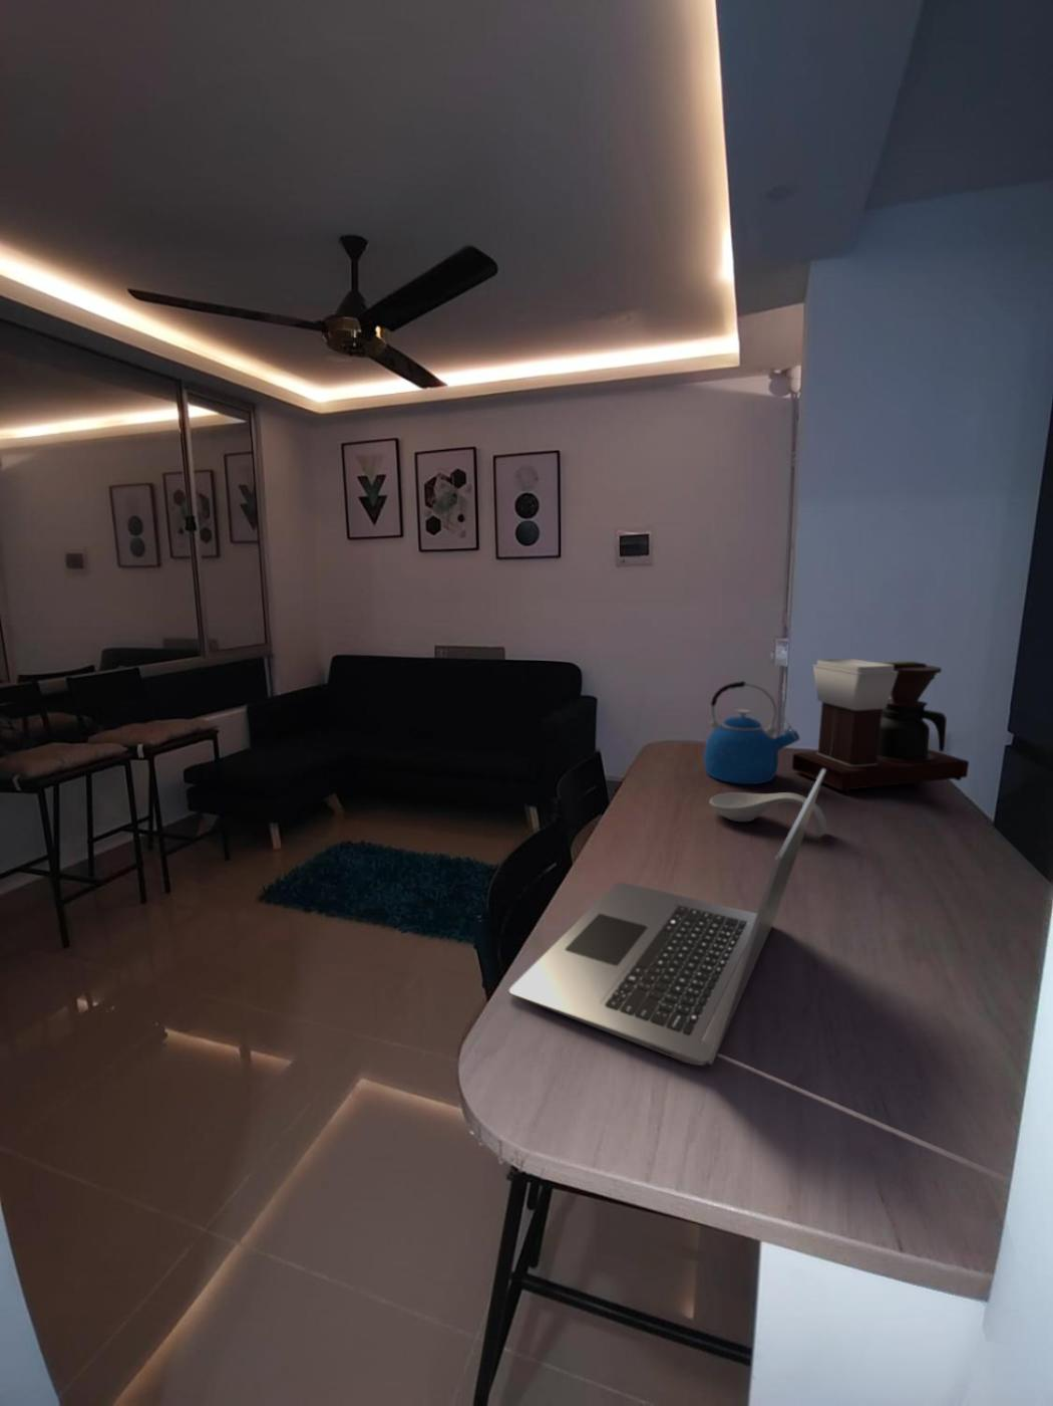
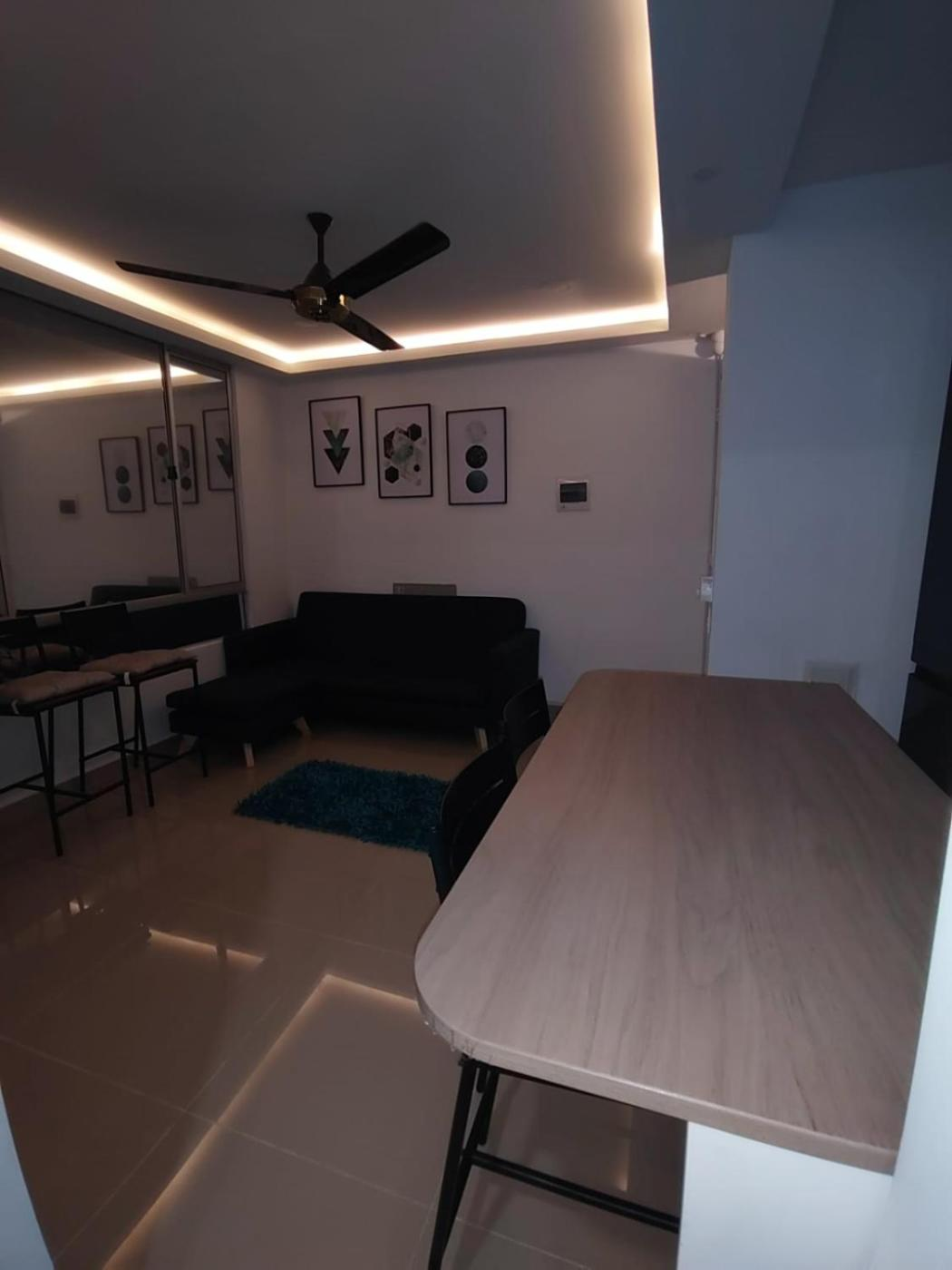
- spoon rest [708,792,827,838]
- coffee maker [791,658,970,794]
- laptop [509,769,825,1066]
- kettle [703,680,801,785]
